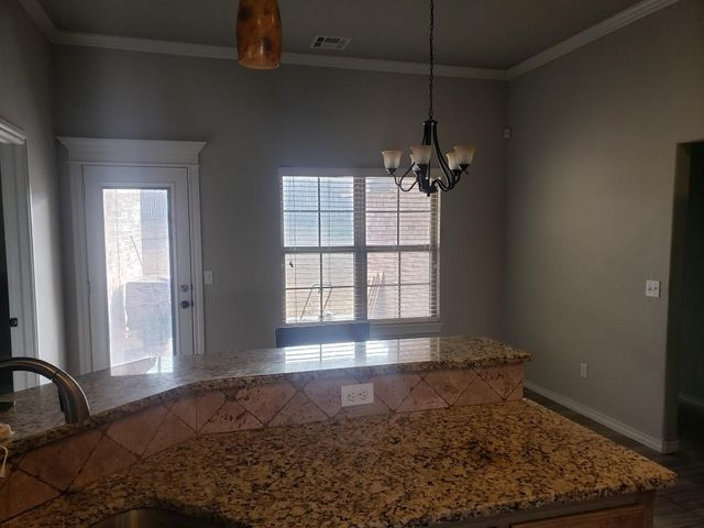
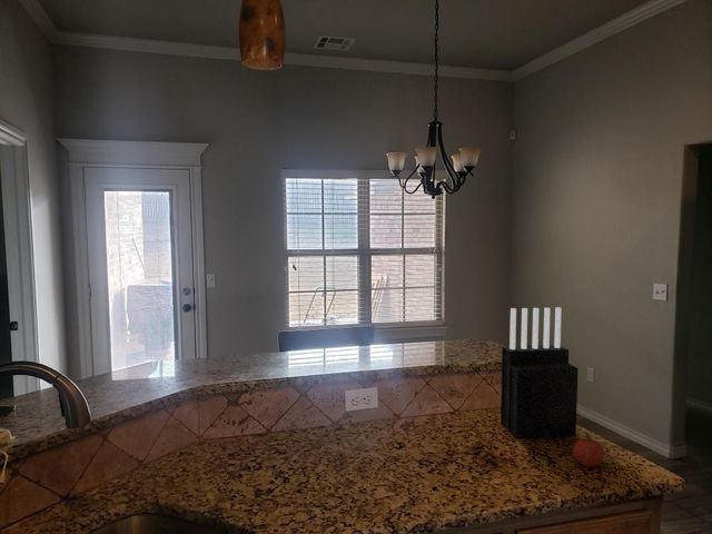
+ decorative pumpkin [572,431,605,467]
+ knife block [500,306,580,442]
